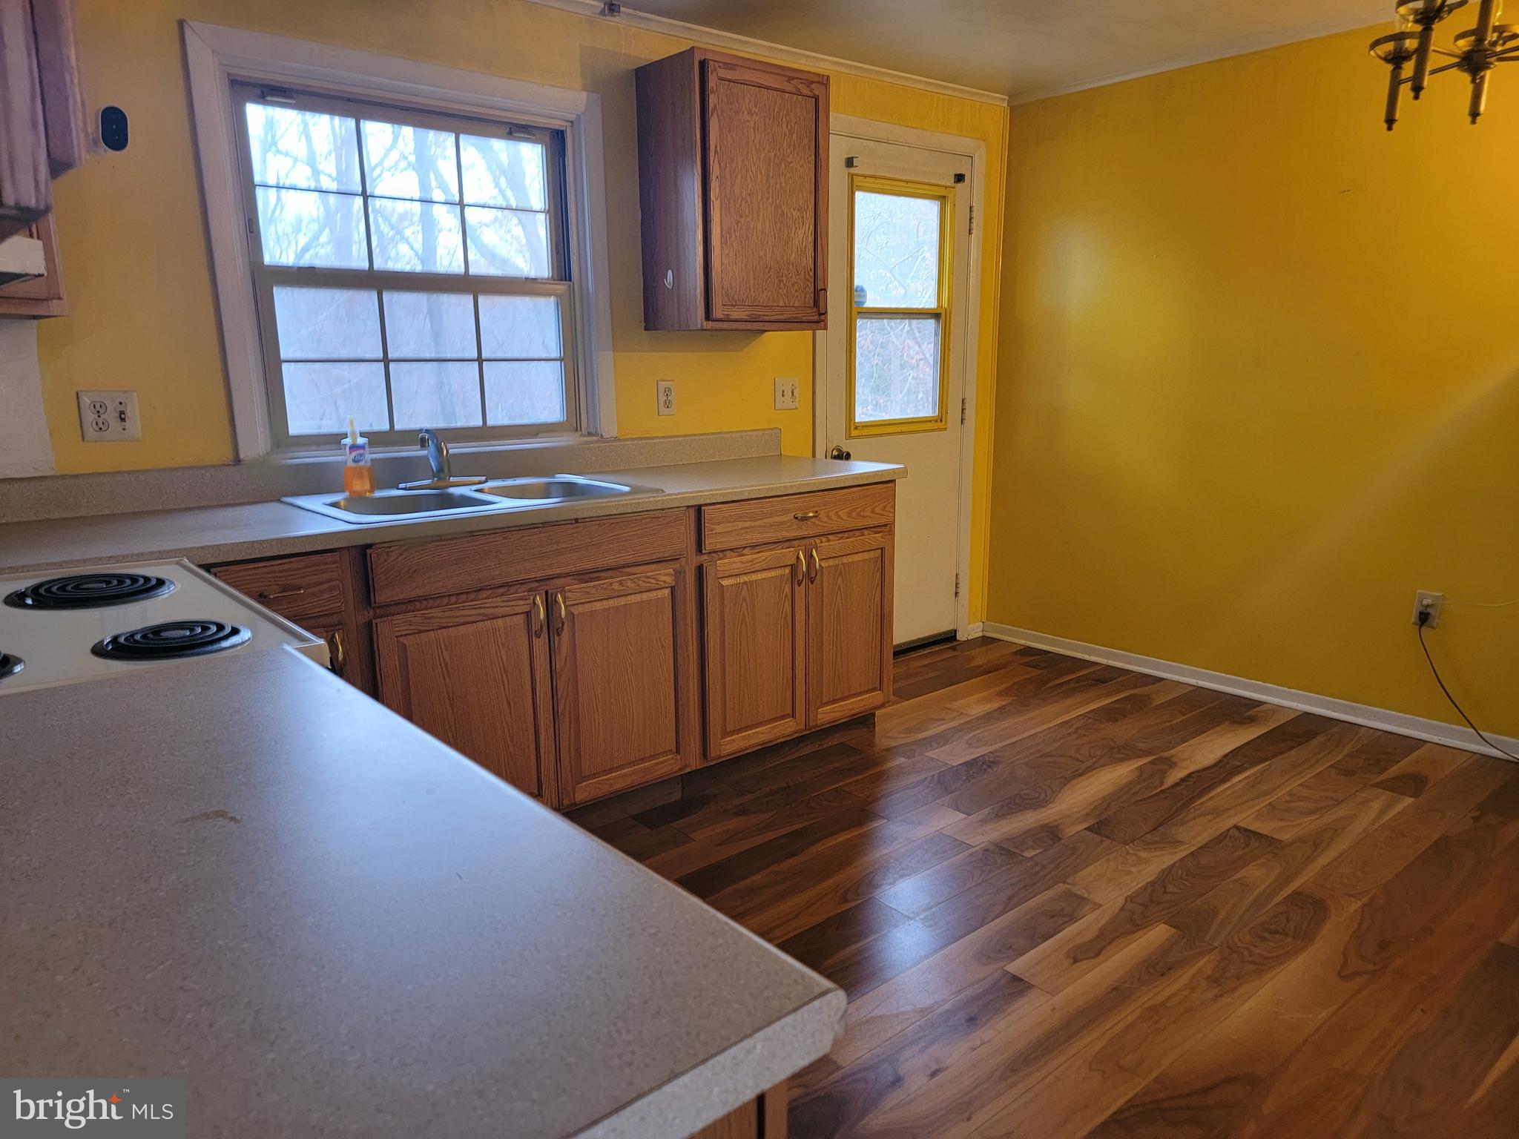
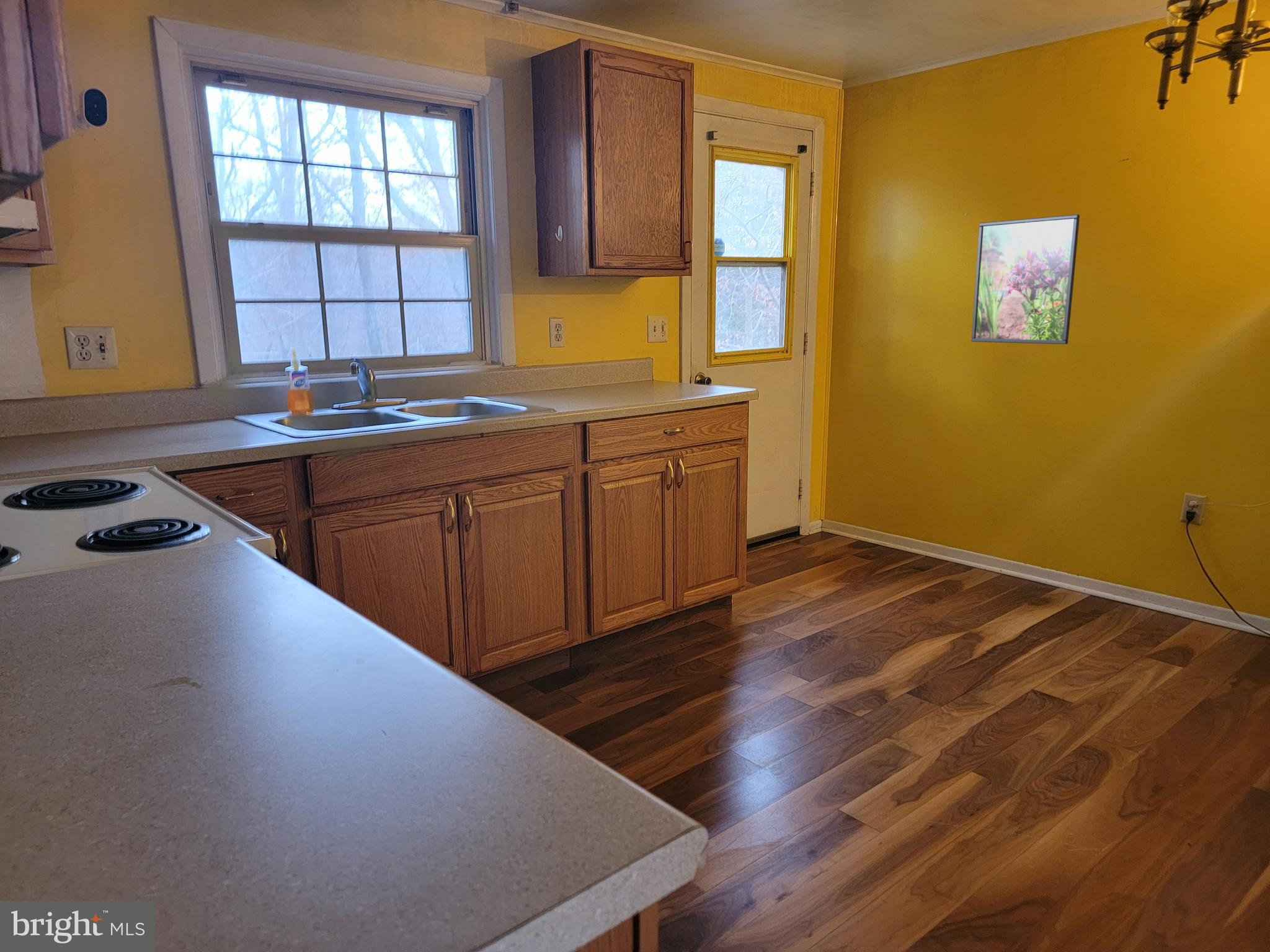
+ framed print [970,214,1080,345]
